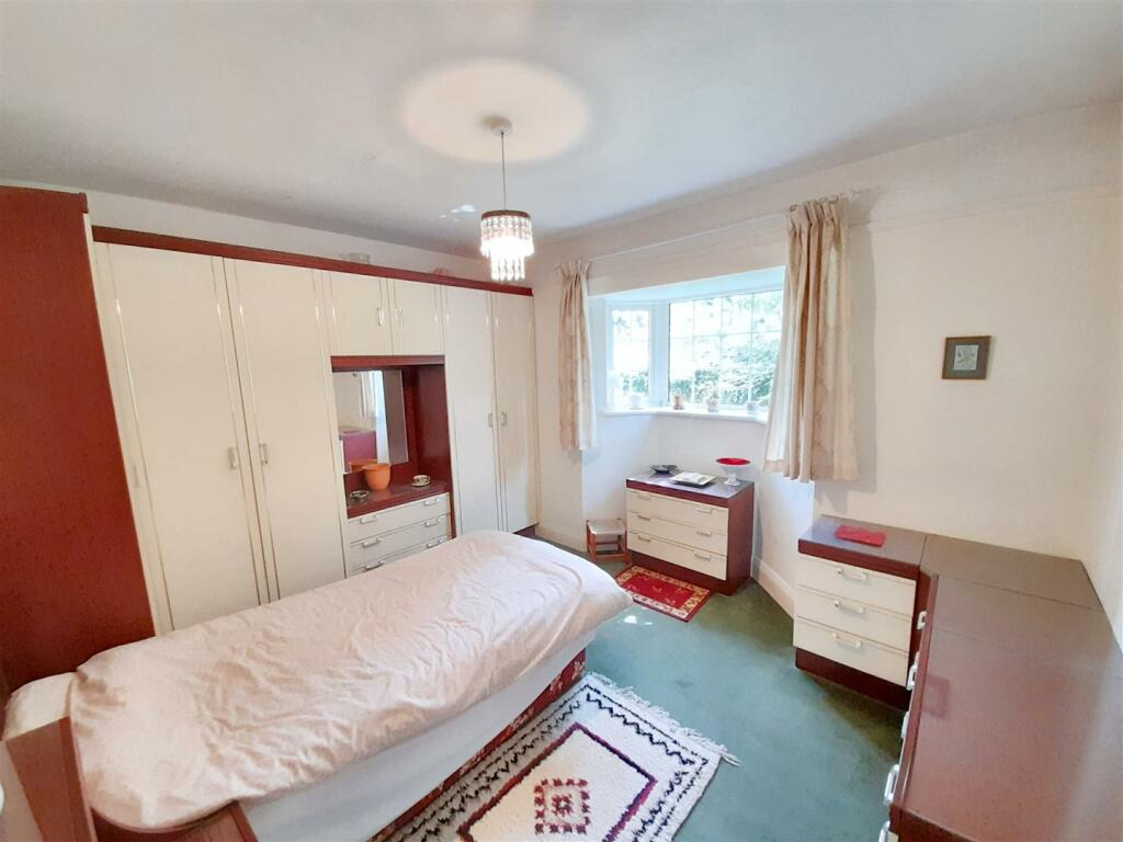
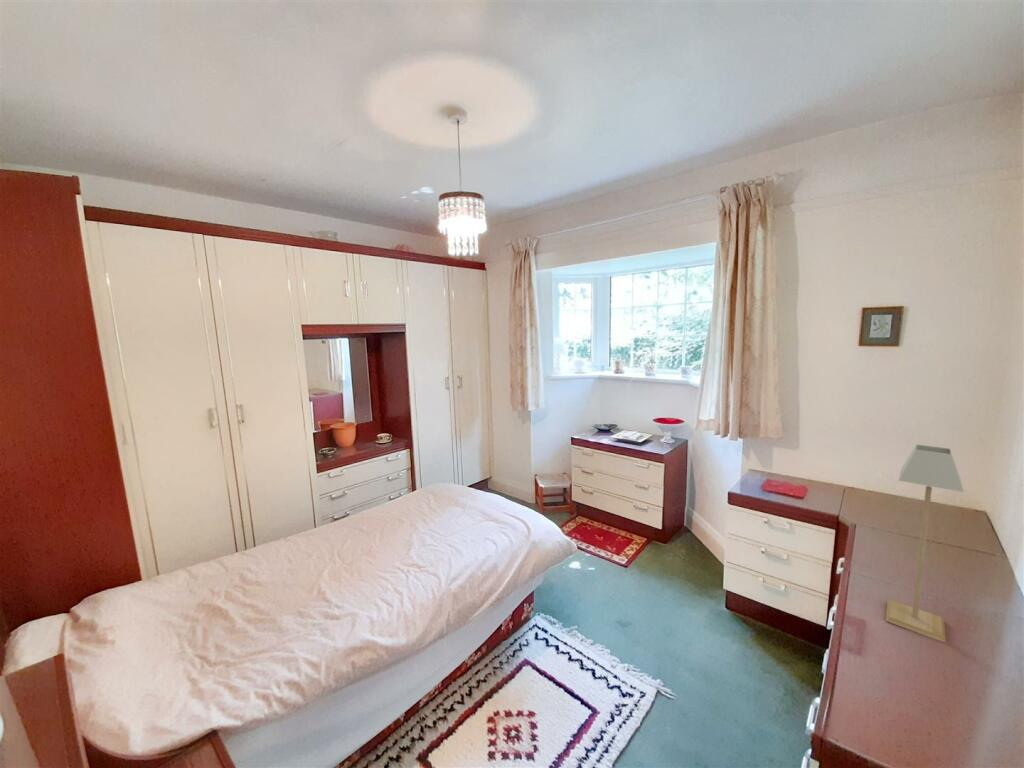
+ table lamp [884,444,964,643]
